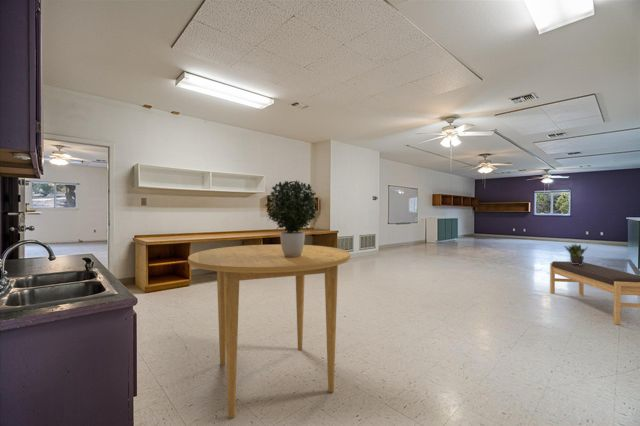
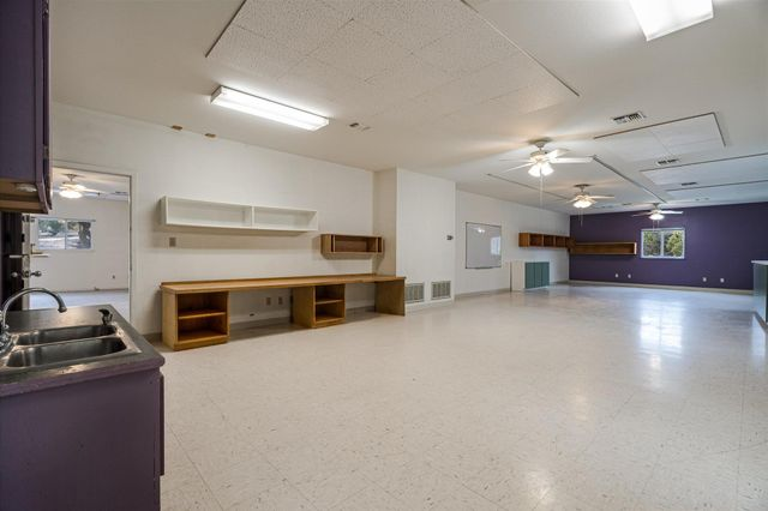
- bench [549,260,640,325]
- potted plant [264,180,319,258]
- dining table [187,243,351,419]
- potted plant [563,243,588,265]
